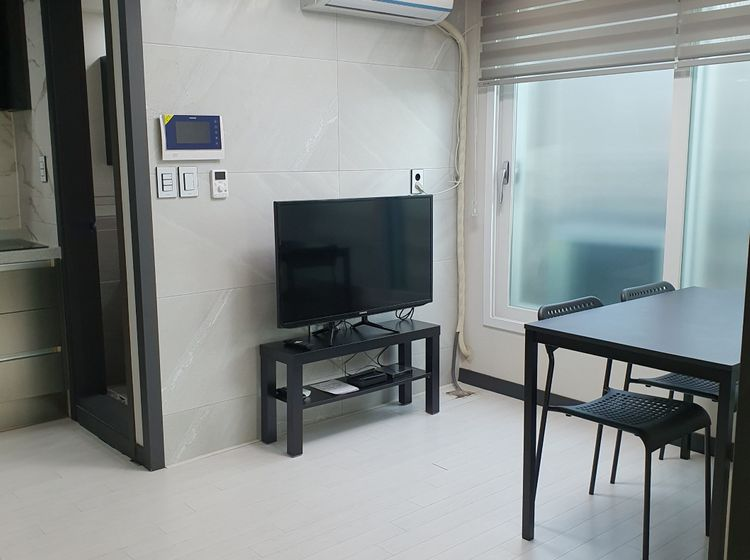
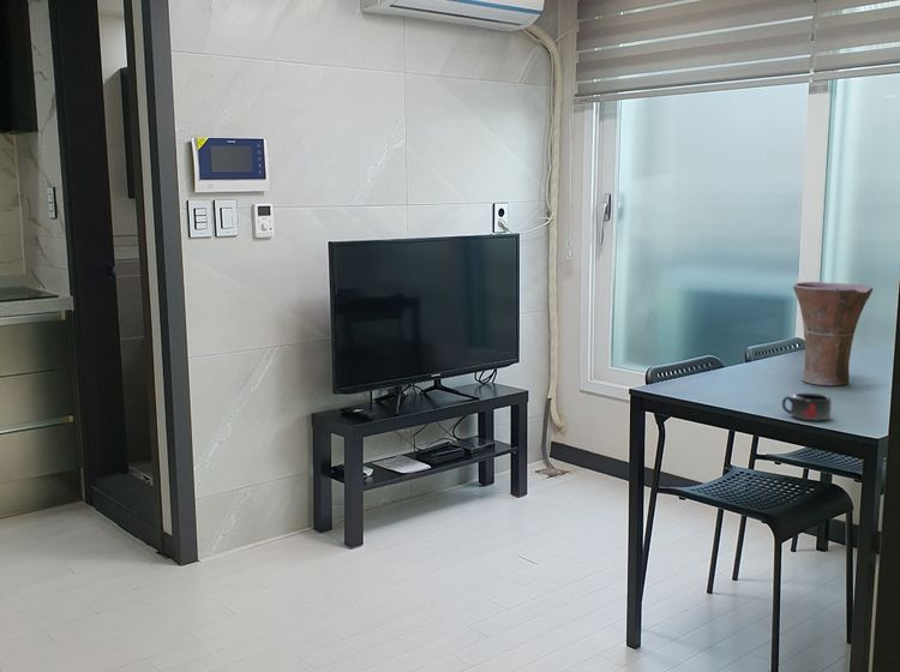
+ mug [781,392,833,421]
+ vase [792,281,874,386]
